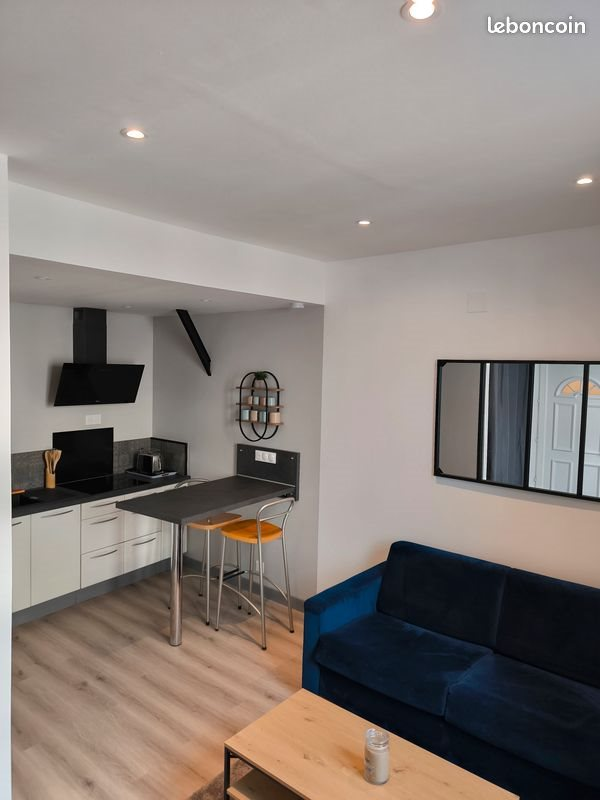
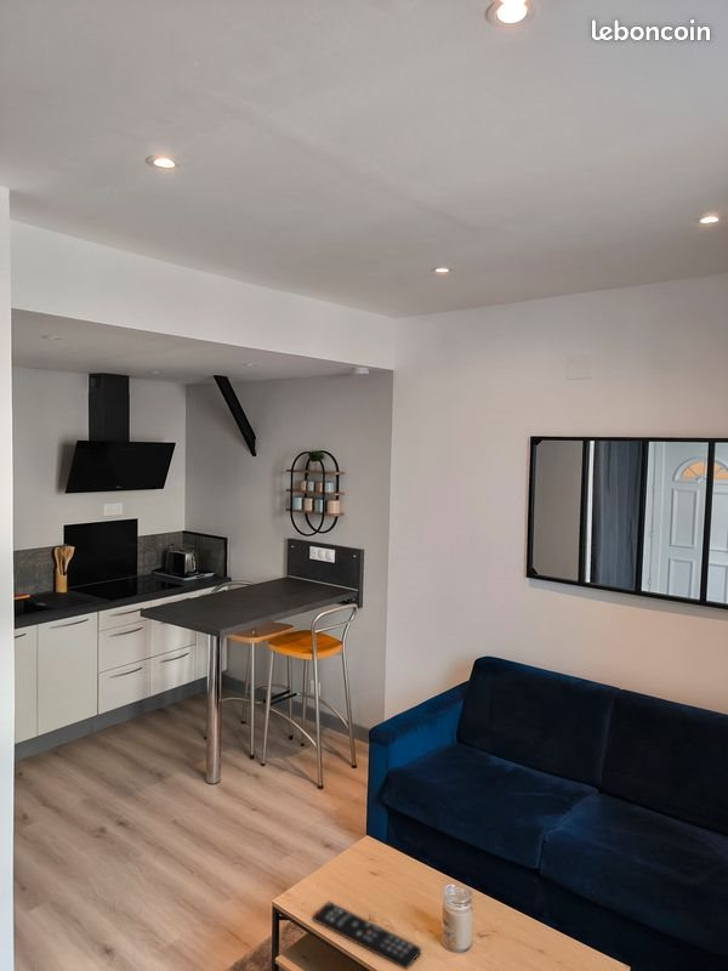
+ remote control [312,901,422,971]
